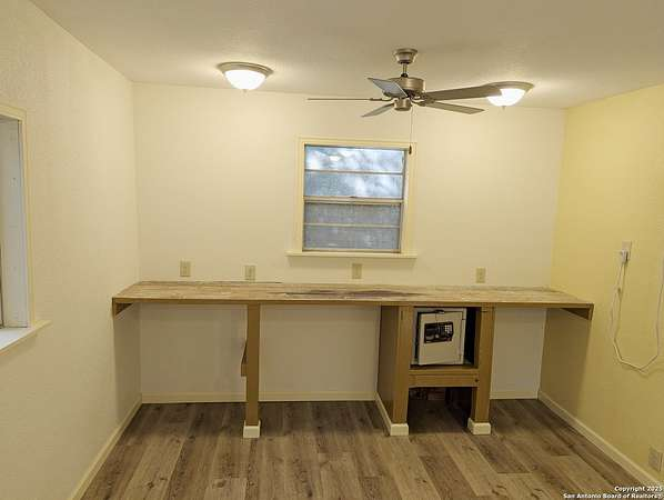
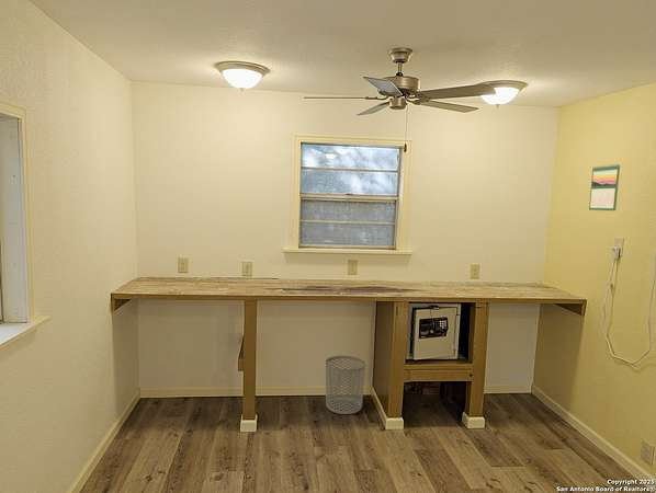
+ calendar [588,163,621,211]
+ waste bin [325,355,366,415]
